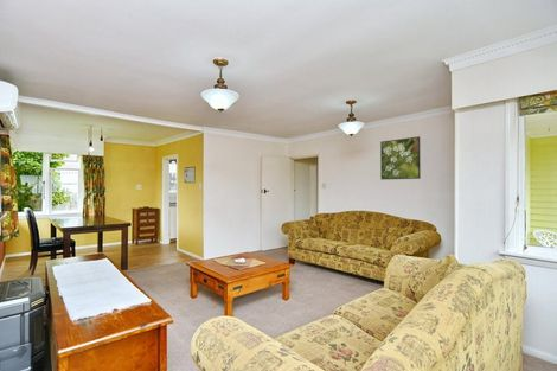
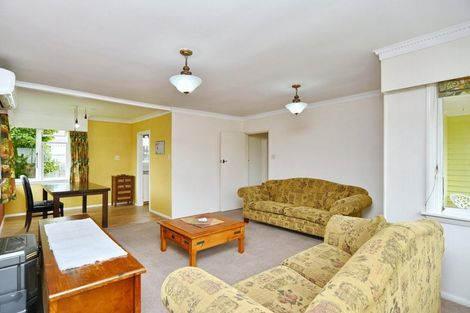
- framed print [379,135,422,181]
